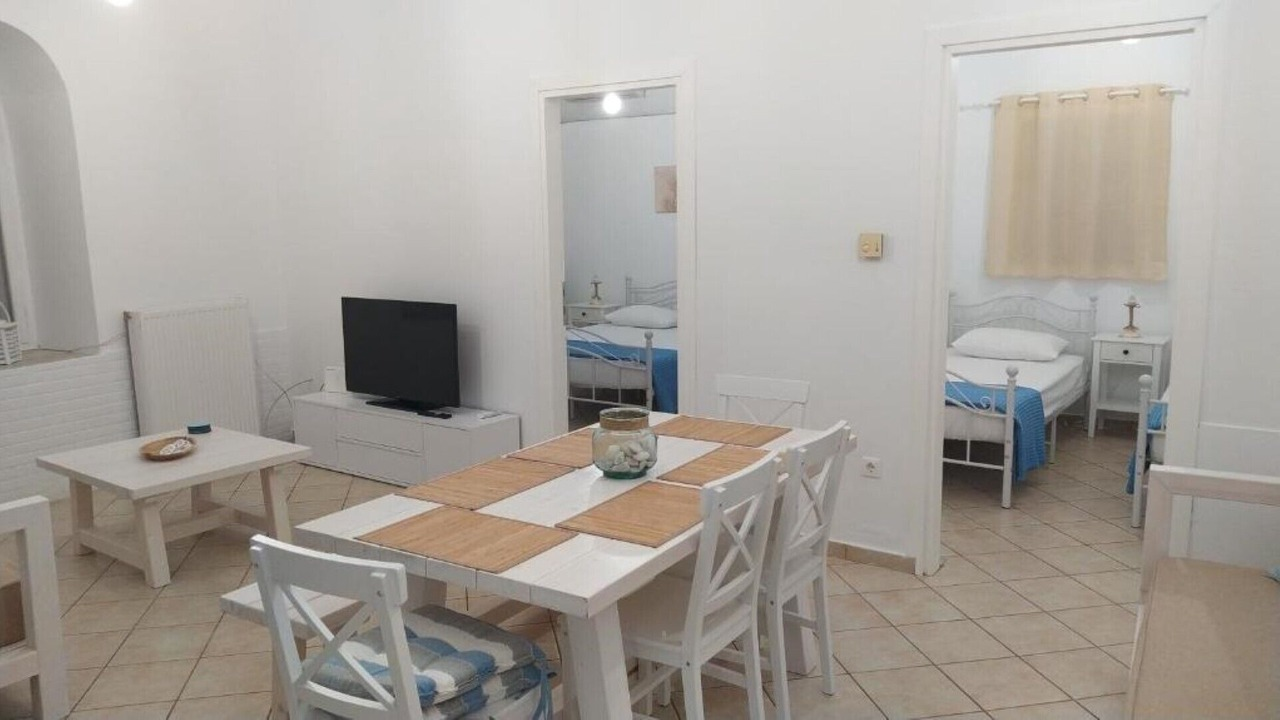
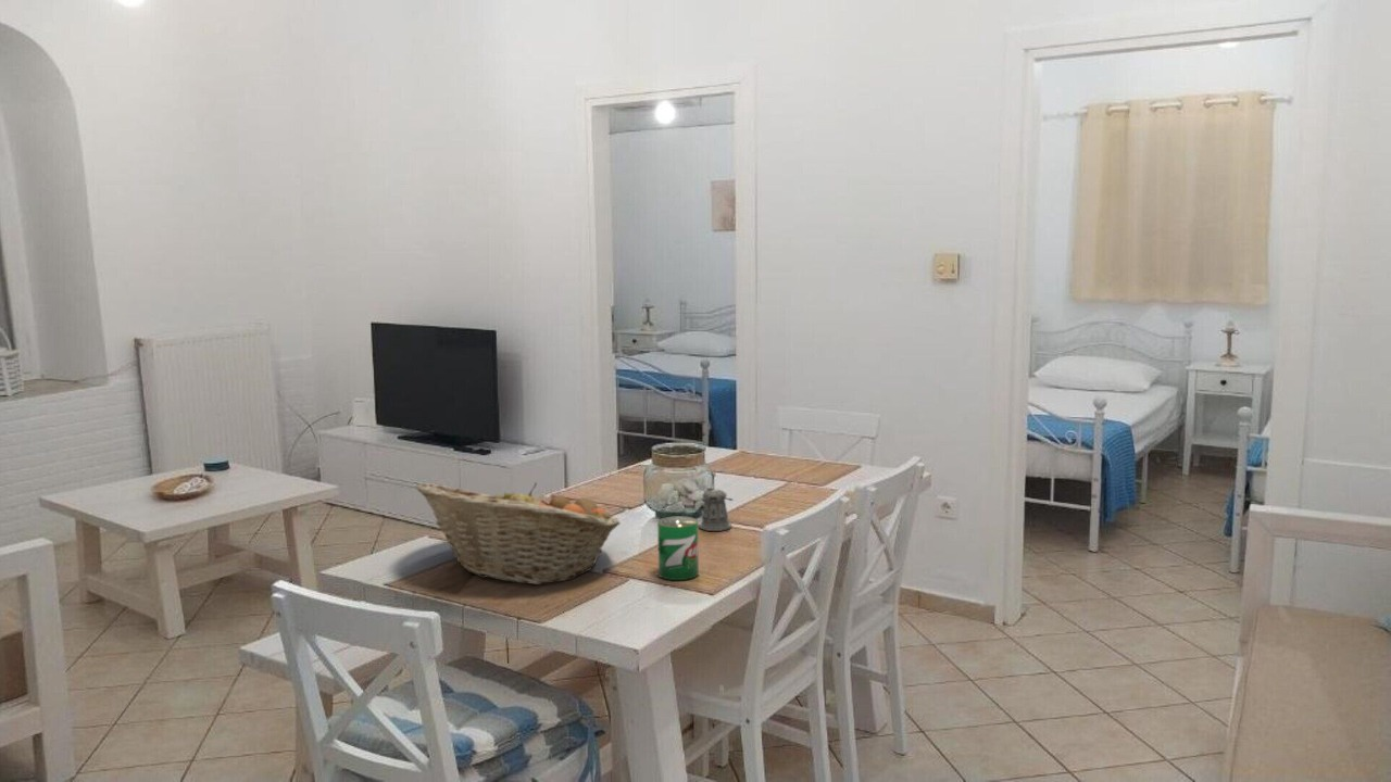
+ pepper shaker [698,485,734,532]
+ can [656,515,700,581]
+ fruit basket [415,481,622,585]
